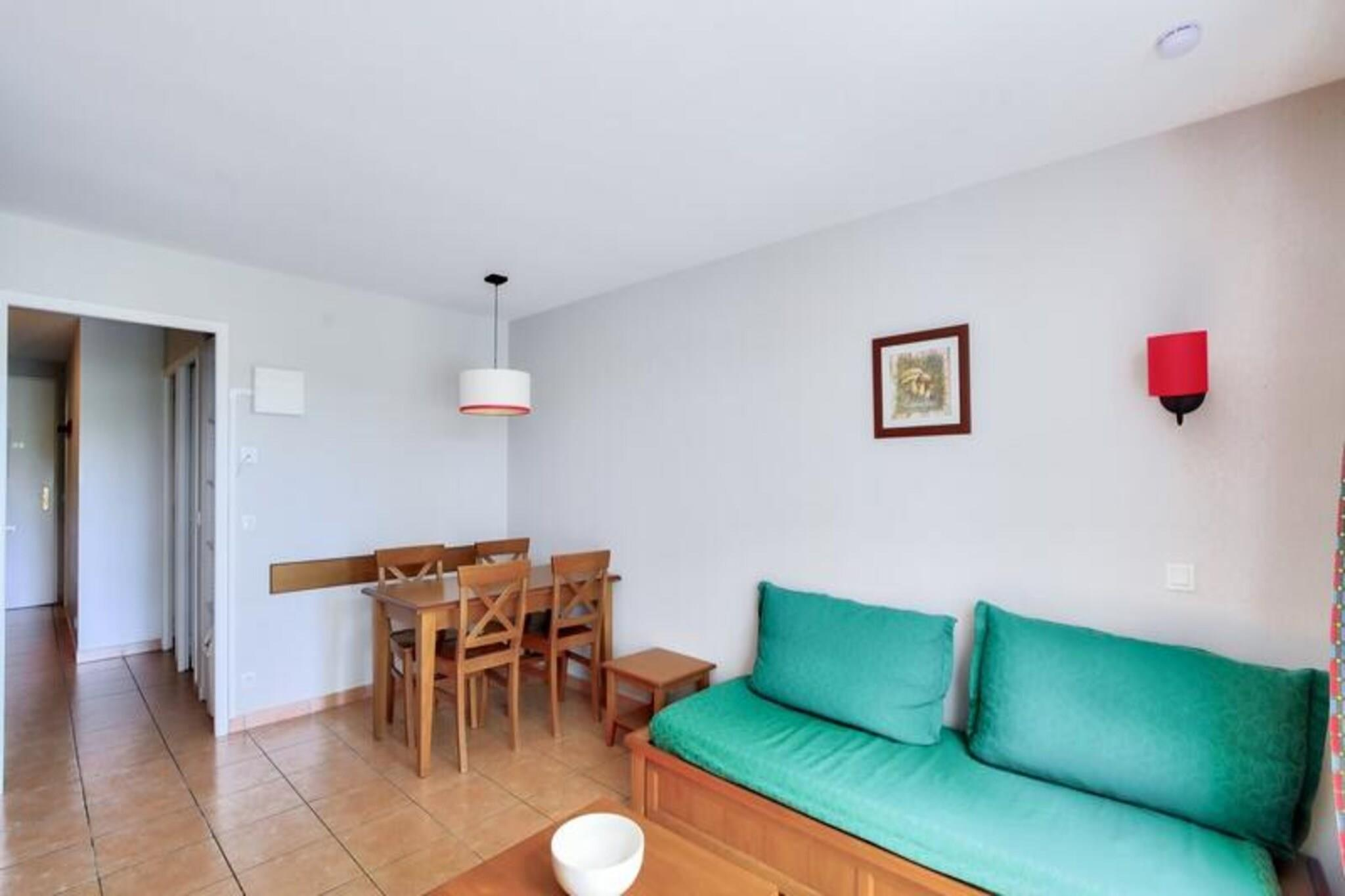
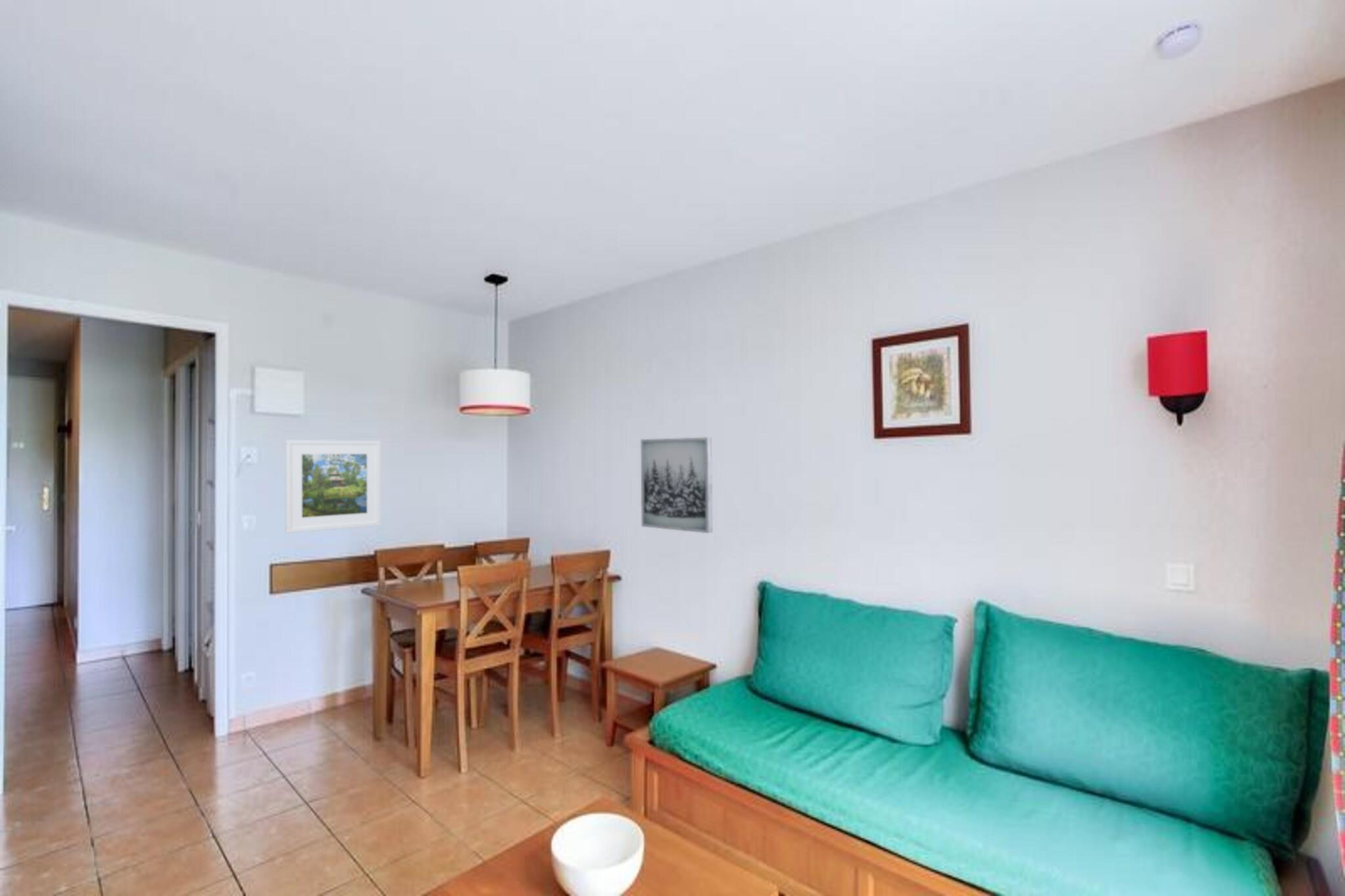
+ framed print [284,439,382,534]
+ wall art [640,437,713,534]
